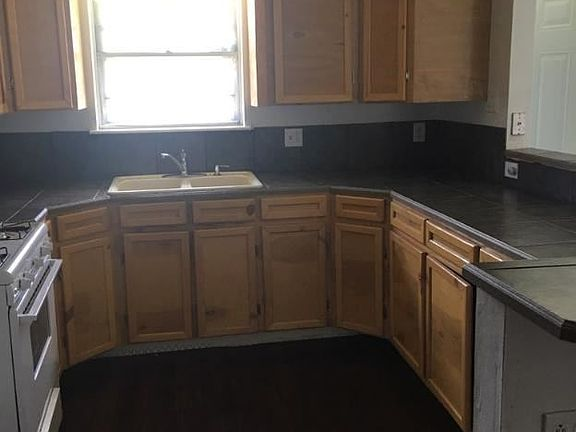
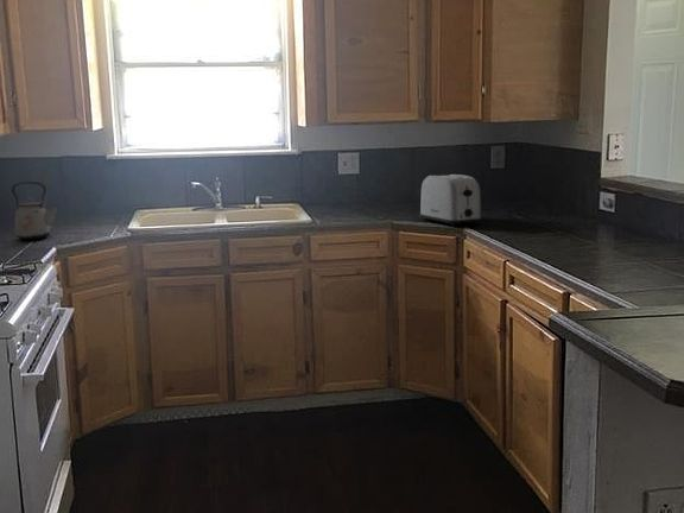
+ kettle [11,180,62,241]
+ toaster [419,173,482,227]
